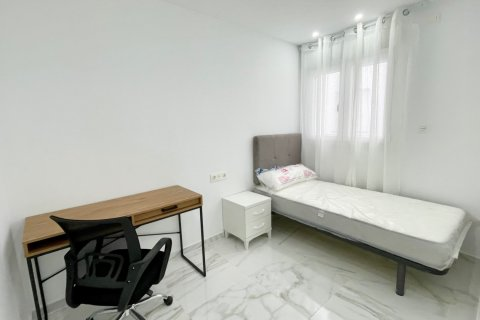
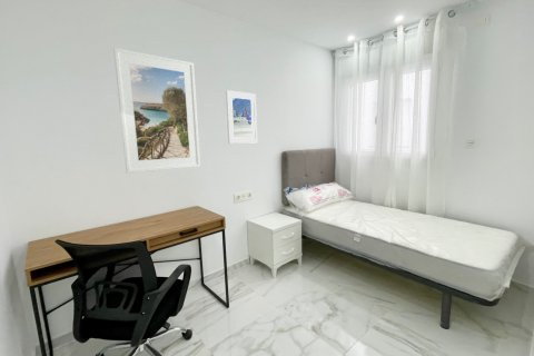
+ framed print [225,89,258,145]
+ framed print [112,47,201,175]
